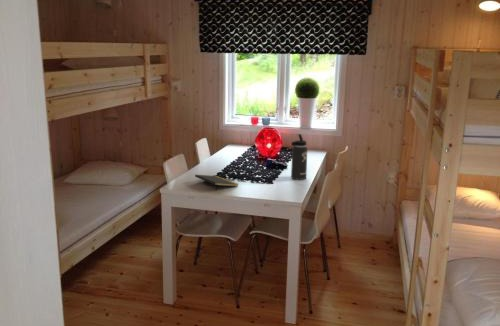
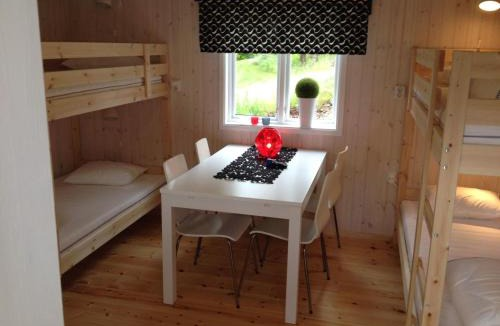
- thermos bottle [290,133,308,181]
- notepad [194,174,239,192]
